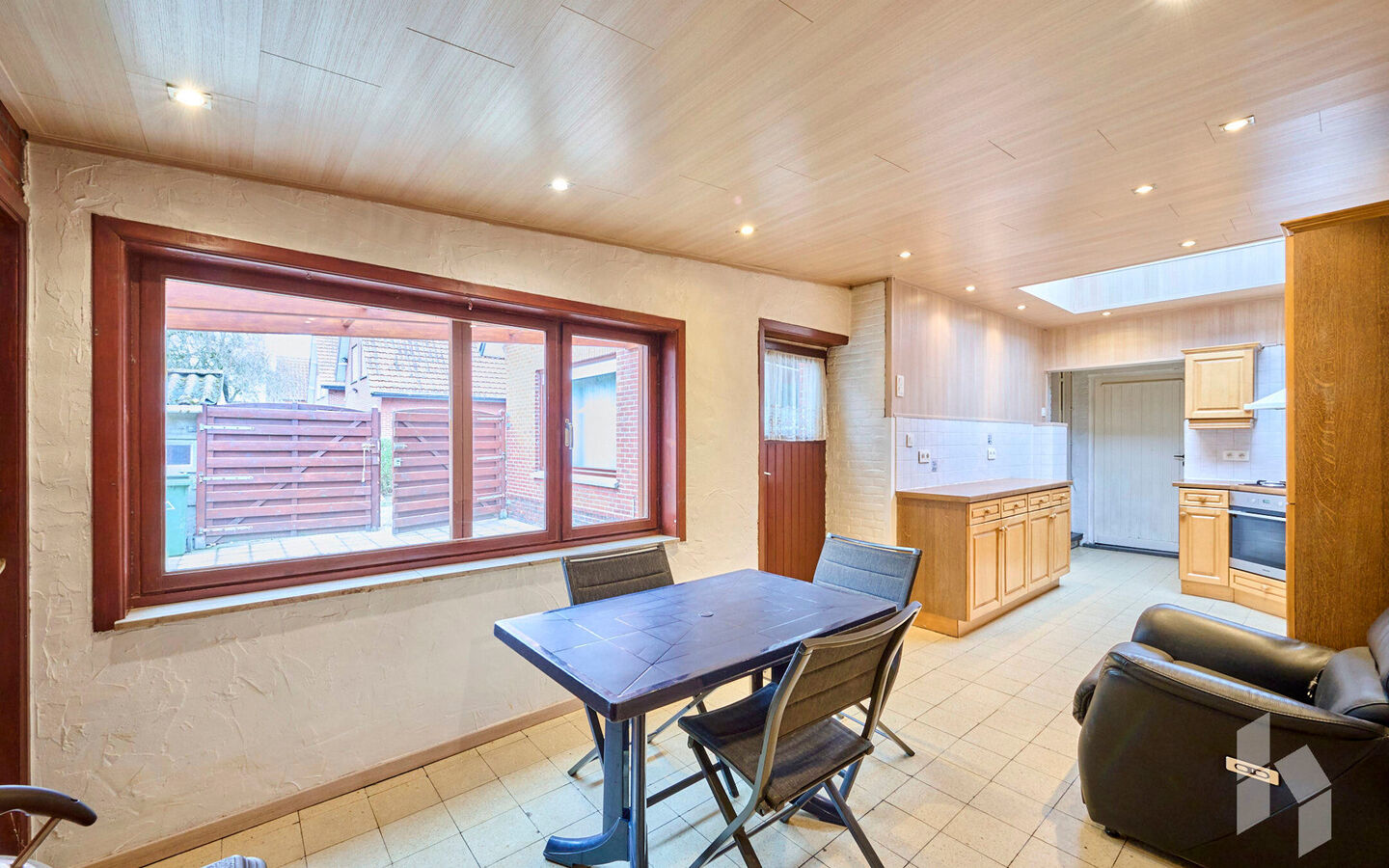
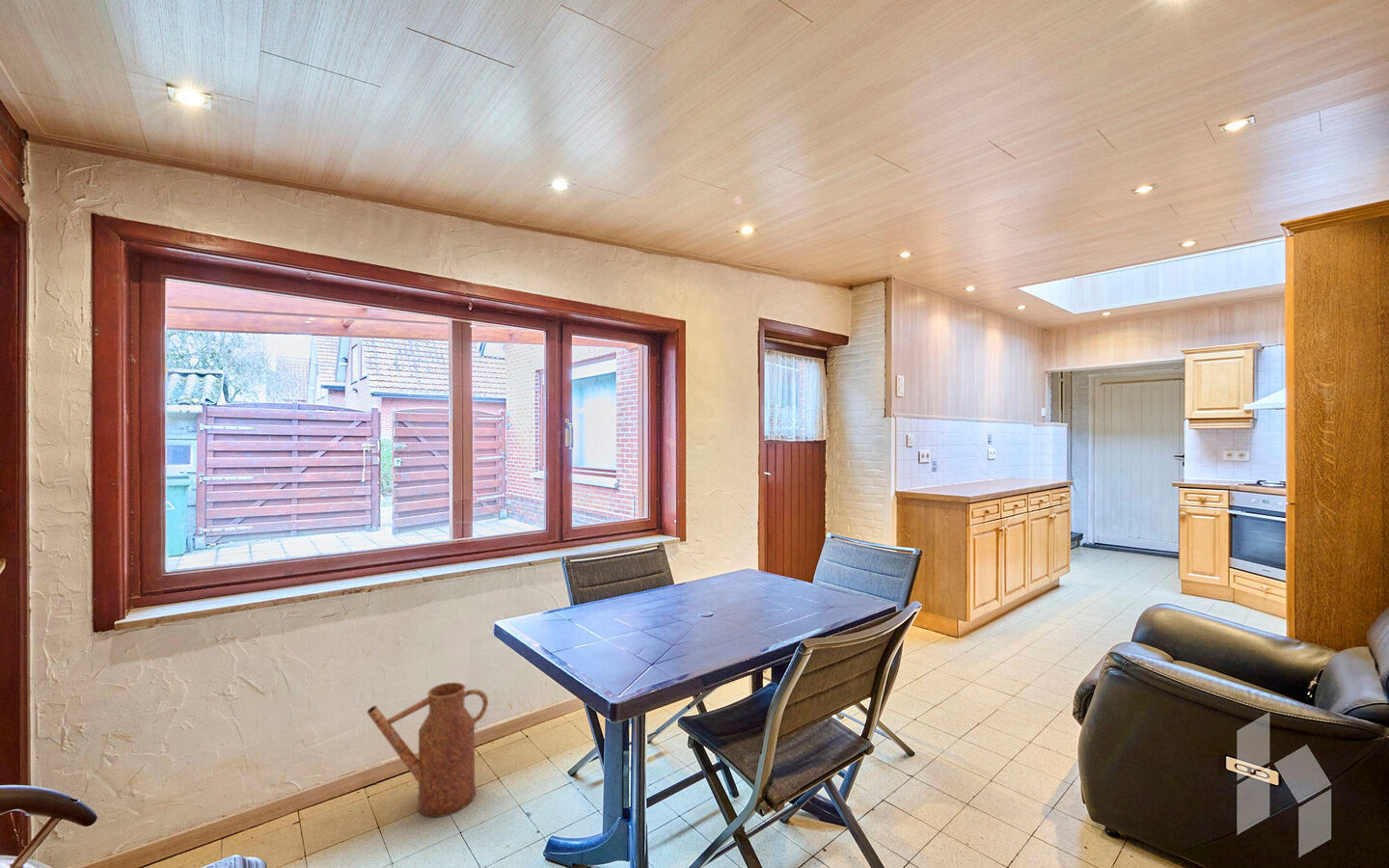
+ watering can [367,682,489,819]
